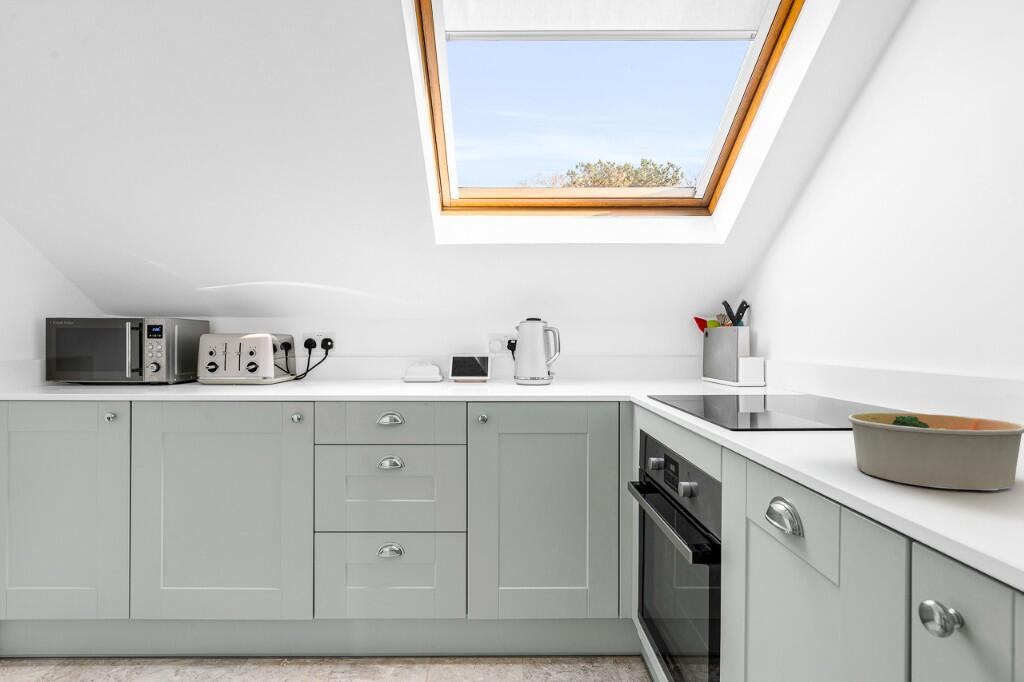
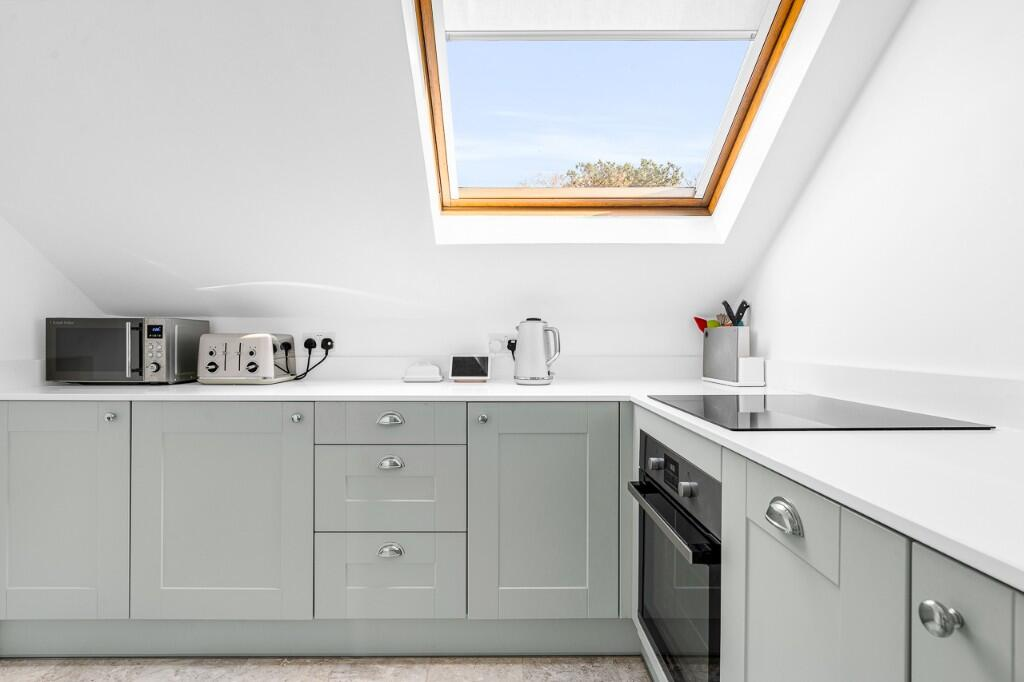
- bowl [847,411,1024,491]
